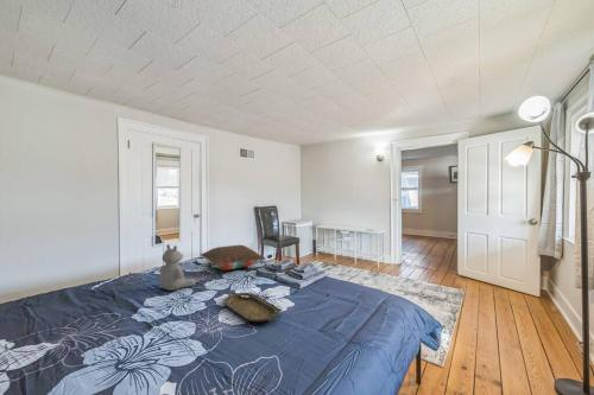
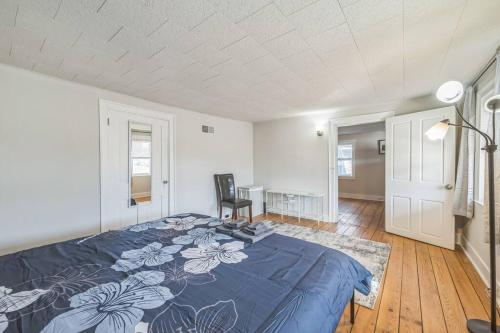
- pillow [200,244,266,272]
- serving tray [222,292,283,324]
- teddy bear [158,243,197,292]
